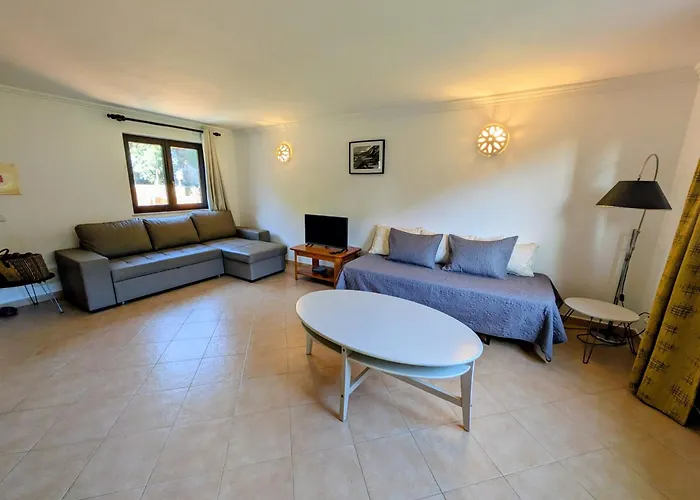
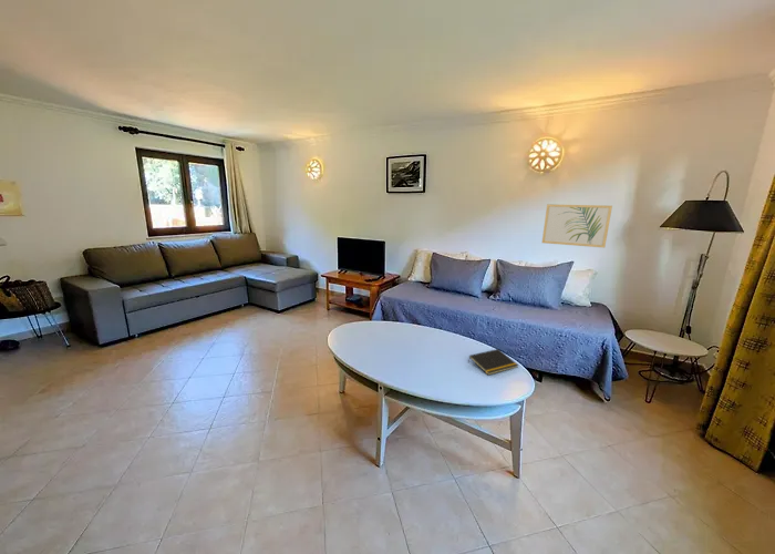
+ wall art [541,203,613,249]
+ notepad [467,348,519,376]
